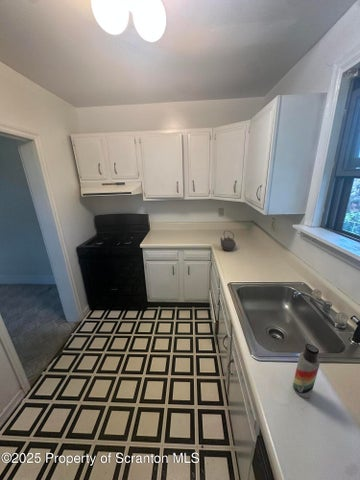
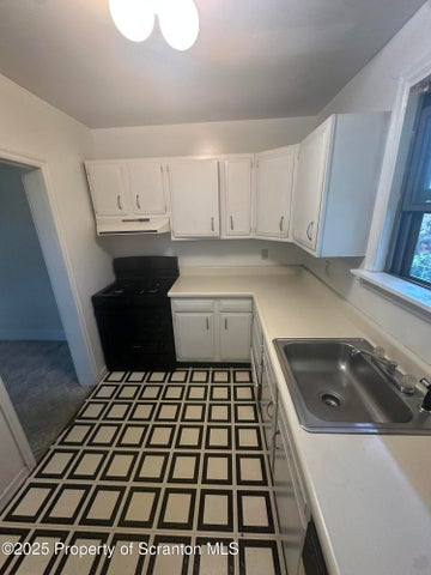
- lotion bottle [292,343,321,399]
- kettle [219,230,237,252]
